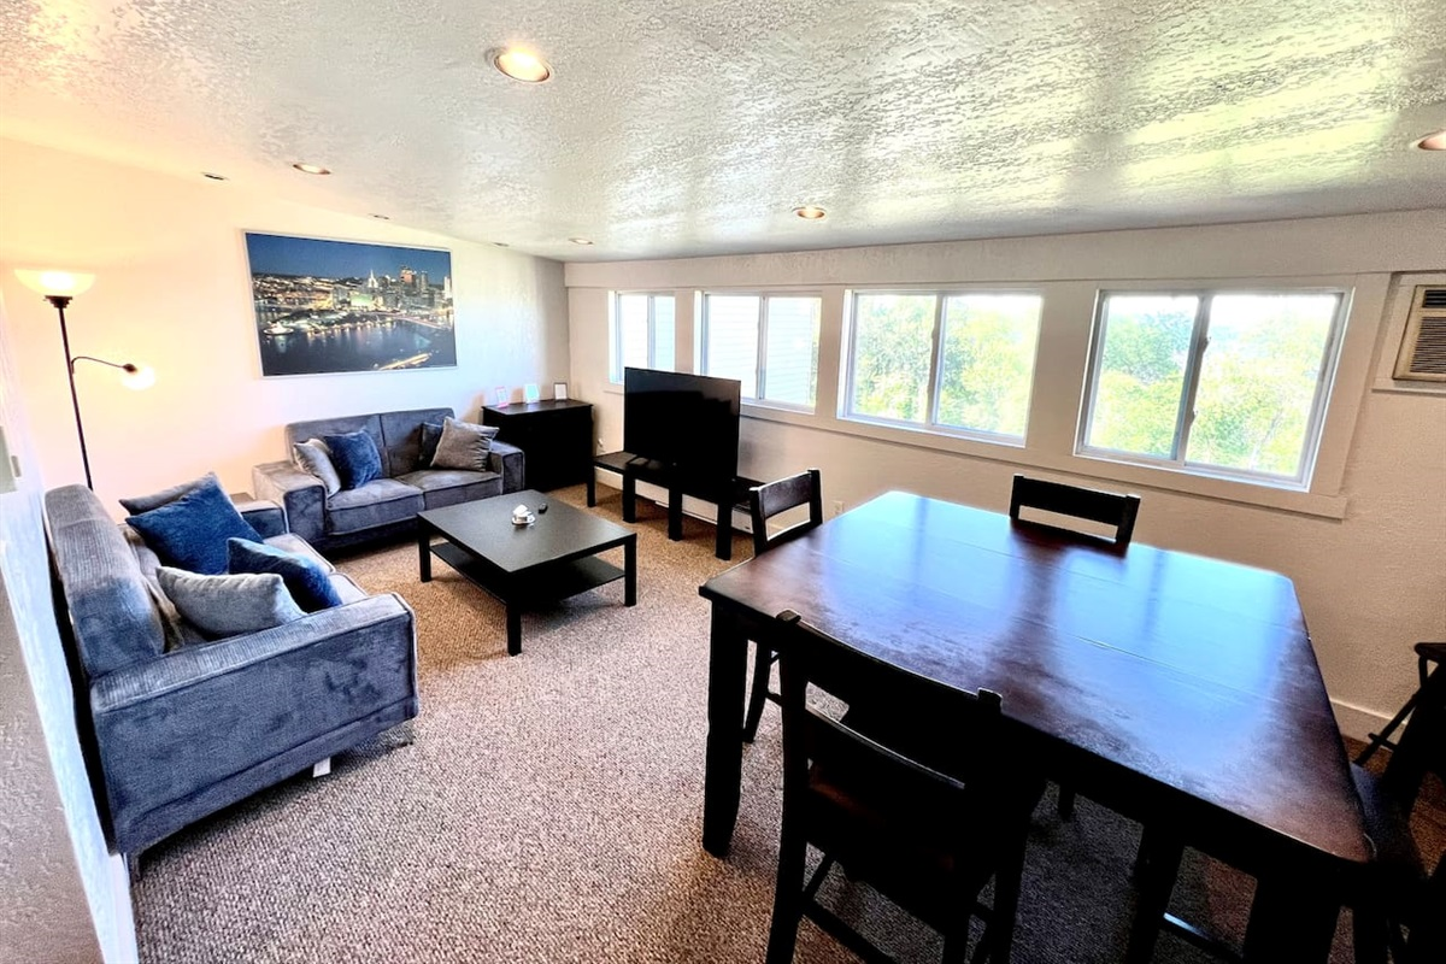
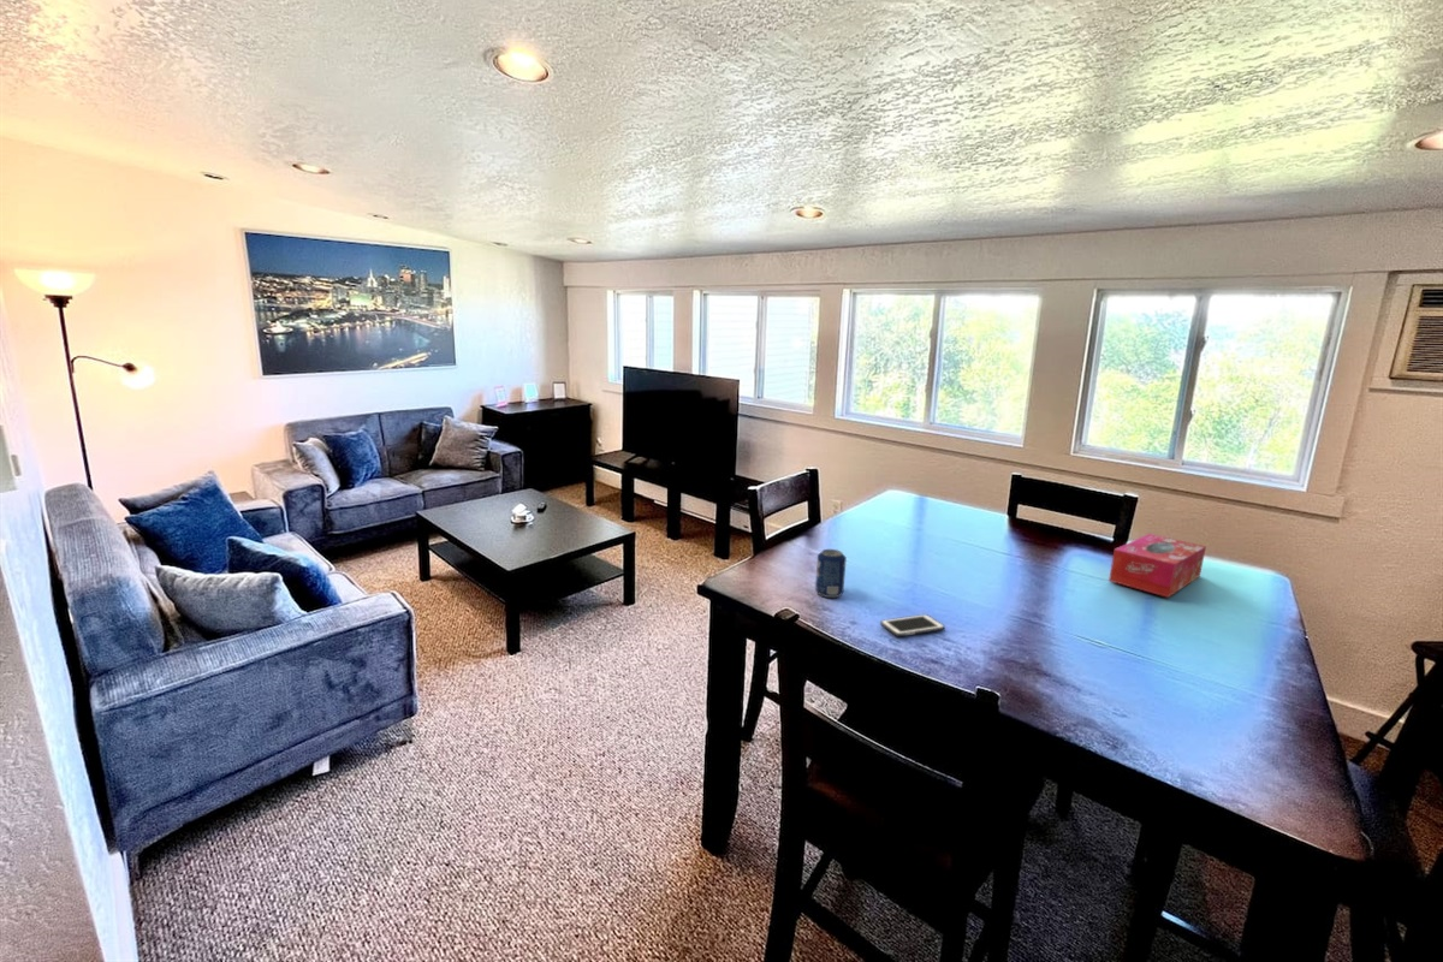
+ beverage can [814,548,848,599]
+ cell phone [879,613,946,637]
+ tissue box [1108,533,1207,599]
